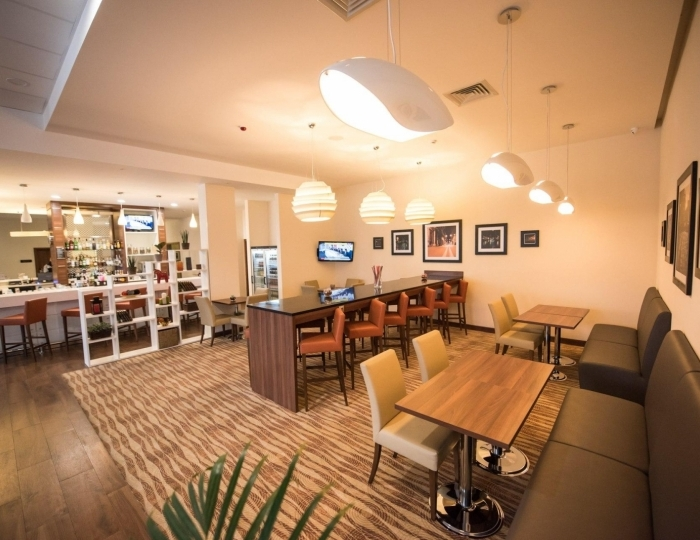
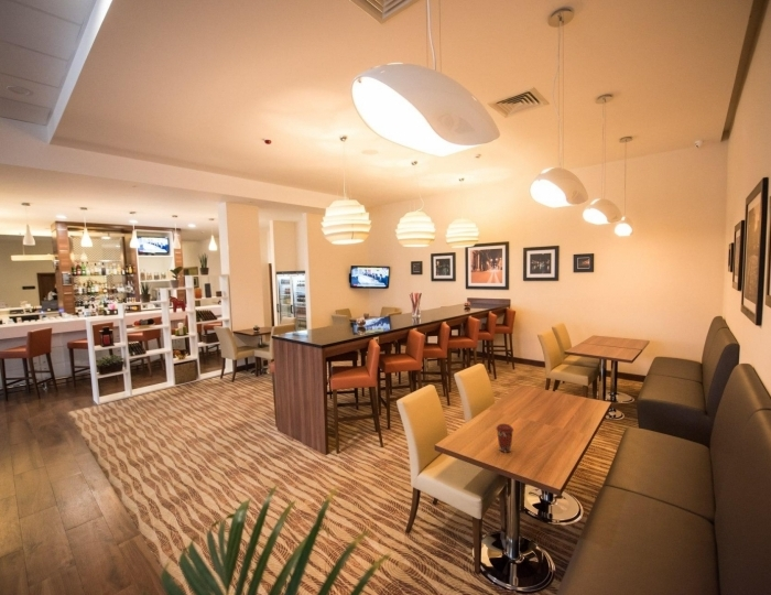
+ coffee cup [495,423,514,453]
